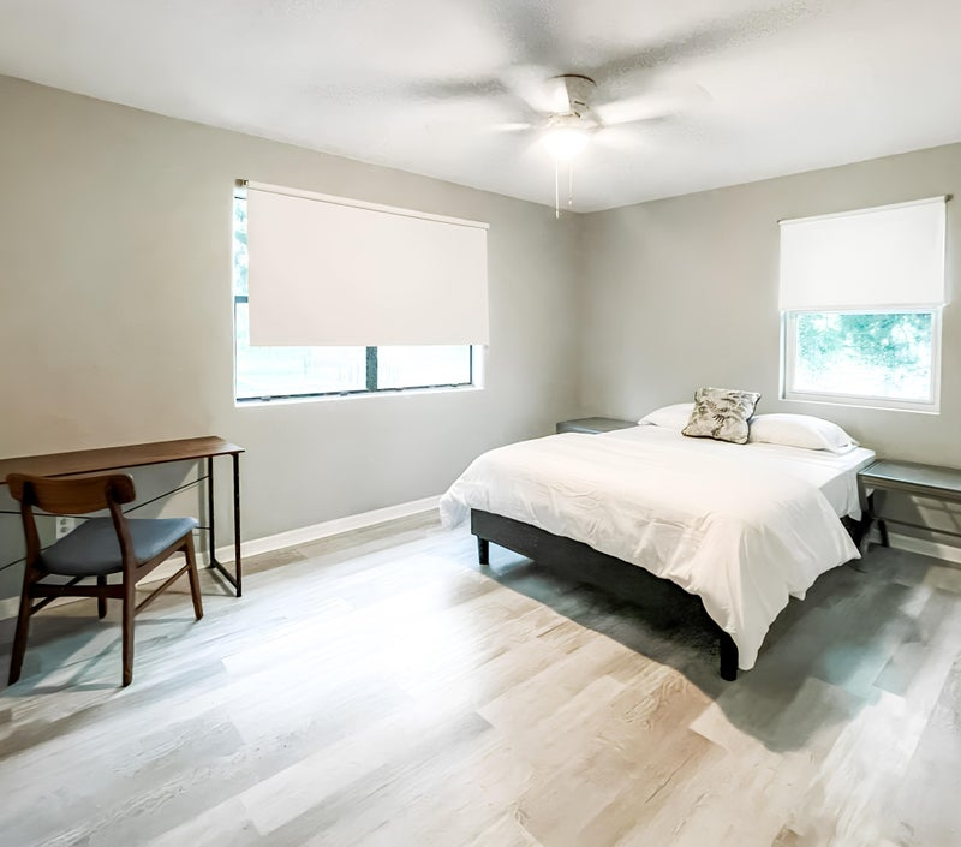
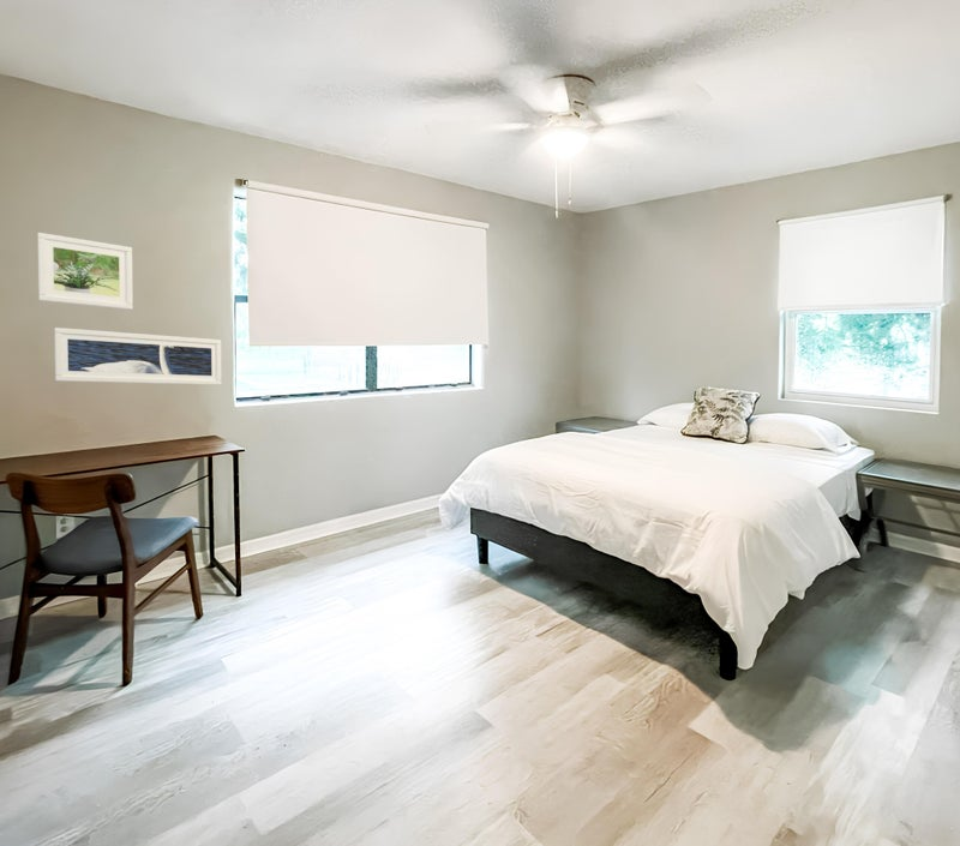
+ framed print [36,232,134,311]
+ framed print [53,326,222,386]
